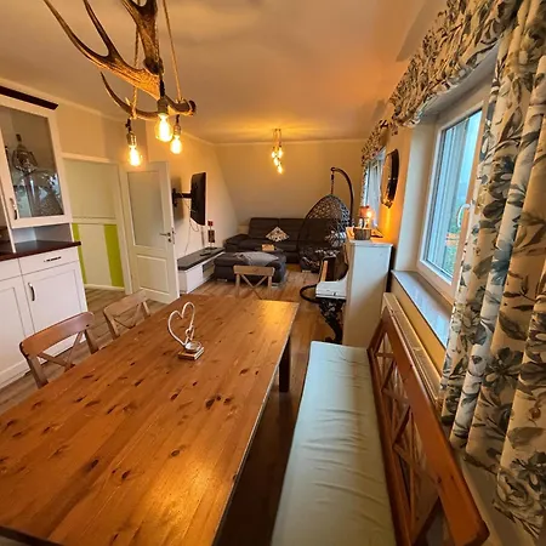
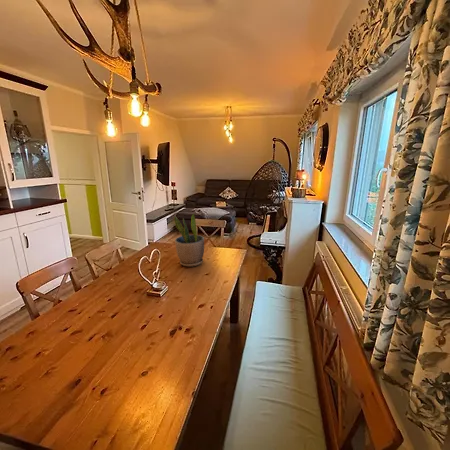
+ potted plant [173,213,205,268]
